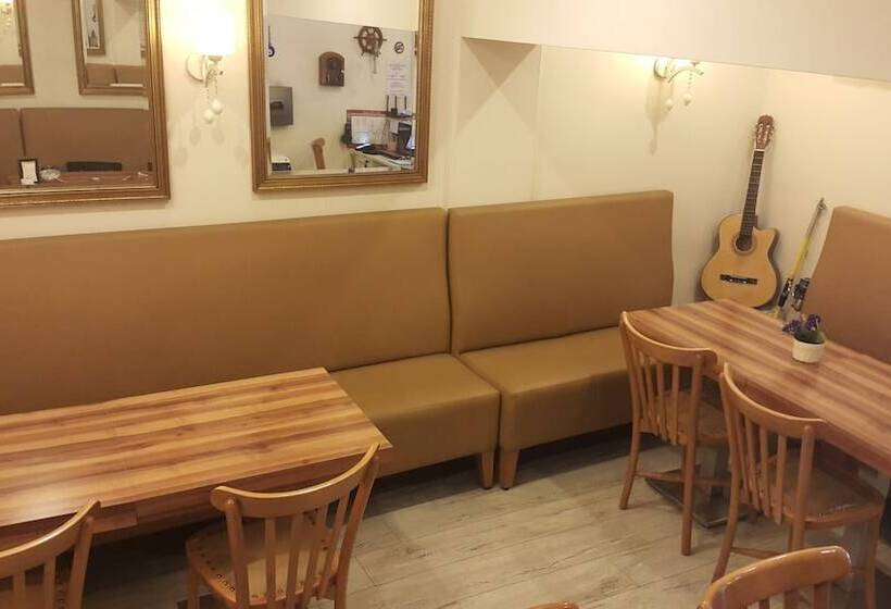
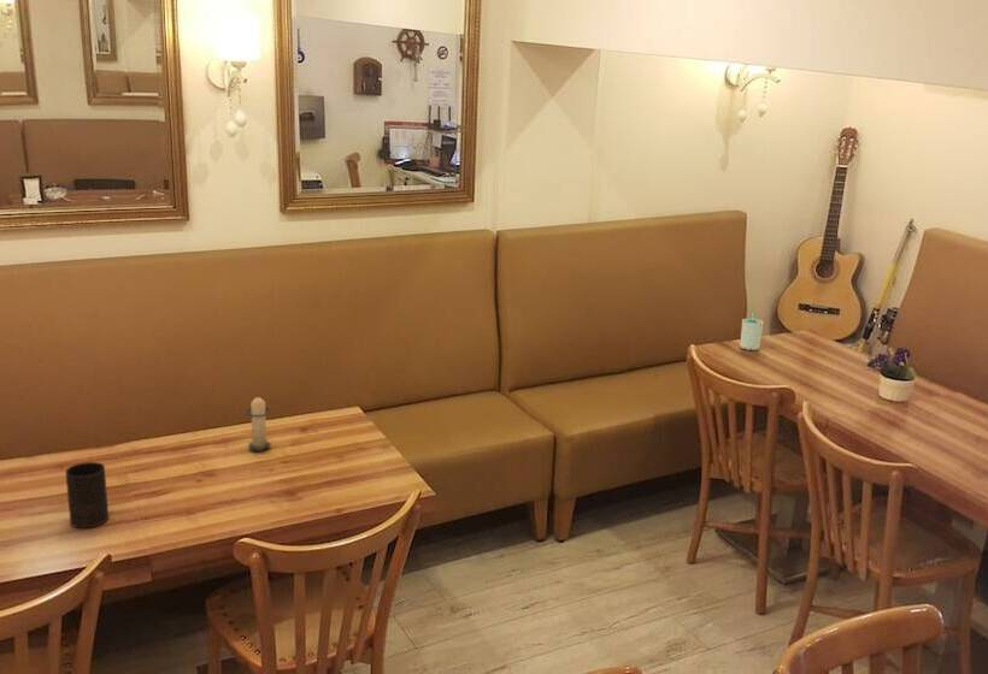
+ cup [739,313,764,351]
+ cup [65,461,110,528]
+ candle [245,396,274,453]
